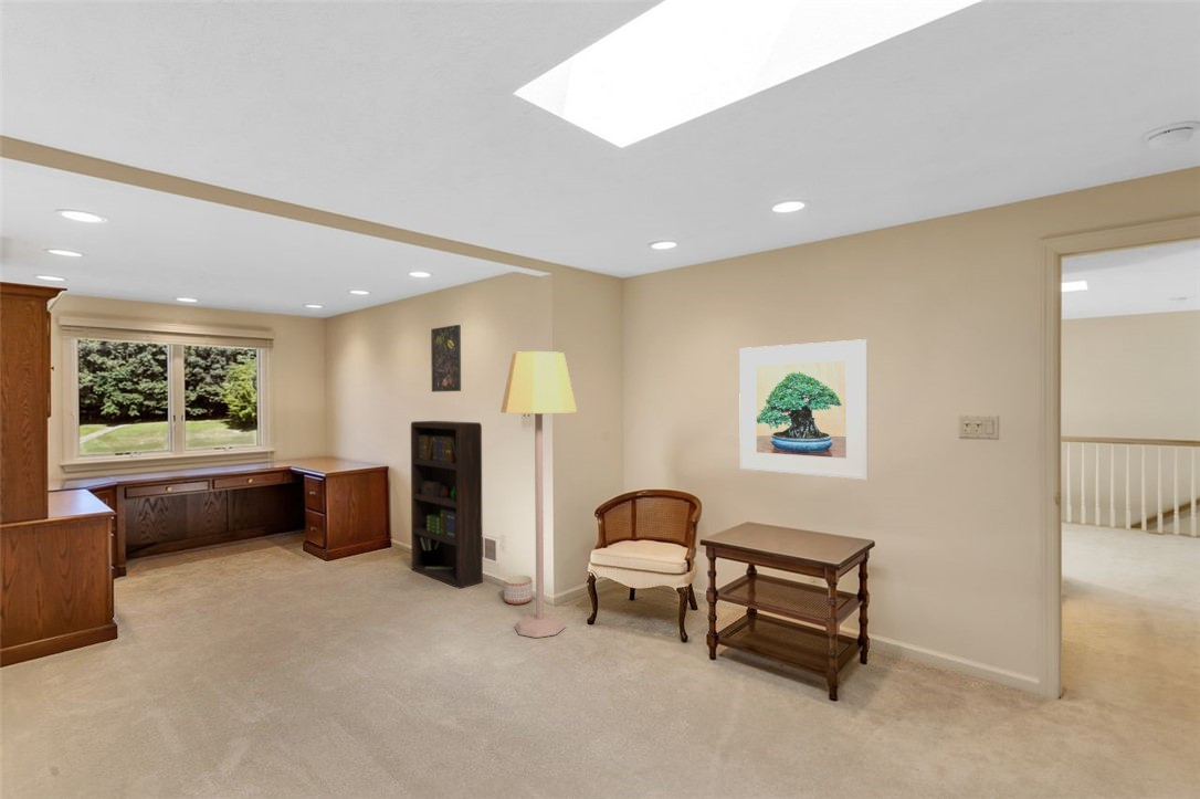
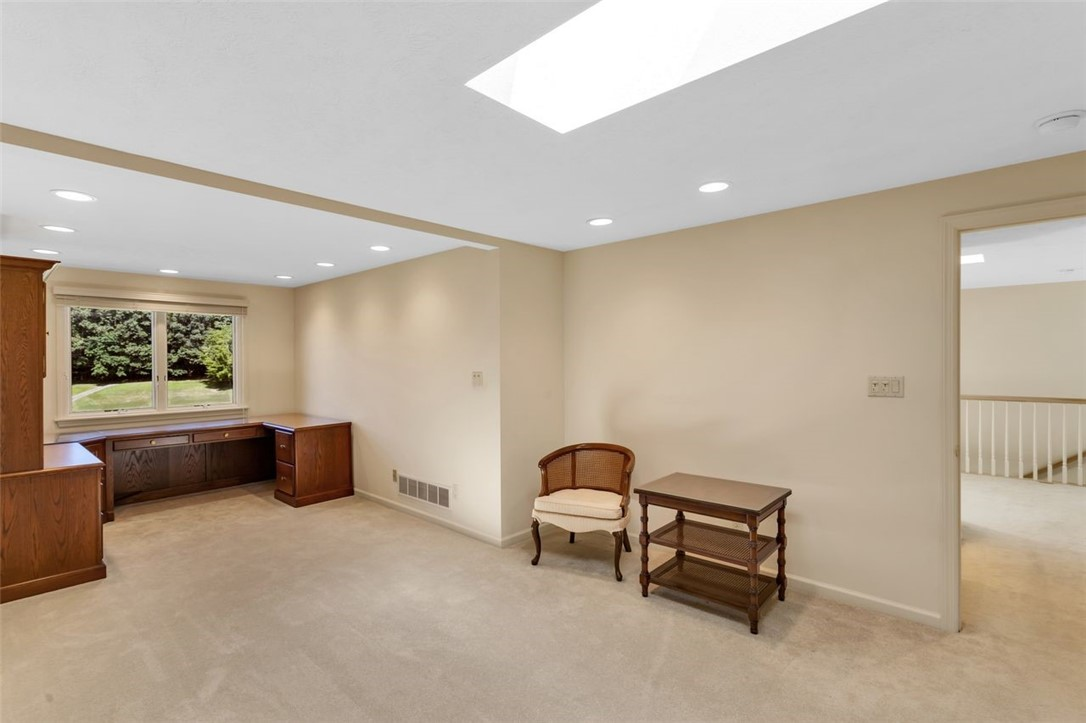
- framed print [738,338,870,481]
- lamp [499,350,578,639]
- planter [503,574,534,606]
- bookcase [410,420,484,590]
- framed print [430,324,462,393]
